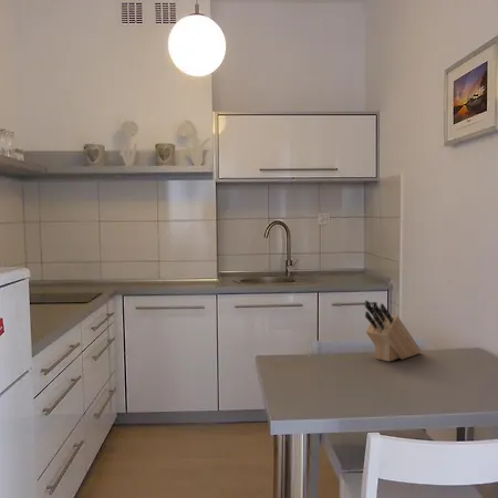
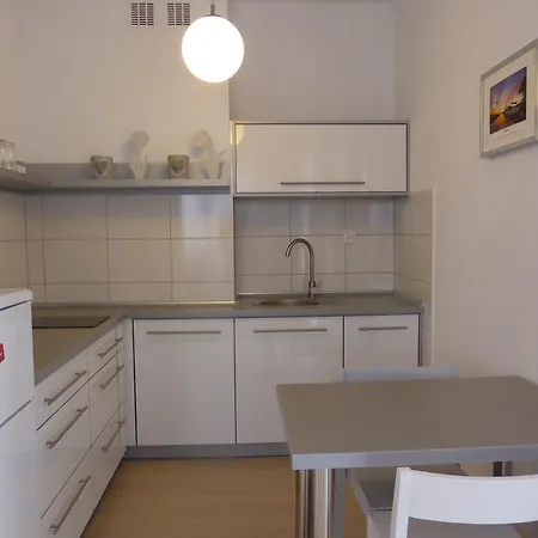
- knife block [364,299,423,363]
